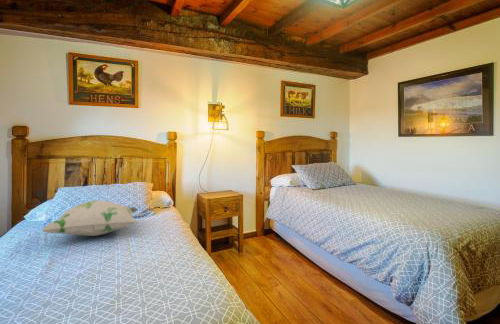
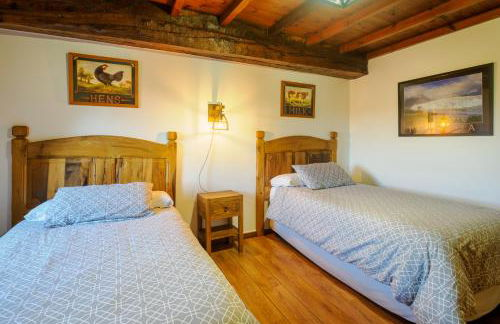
- decorative pillow [41,200,139,237]
